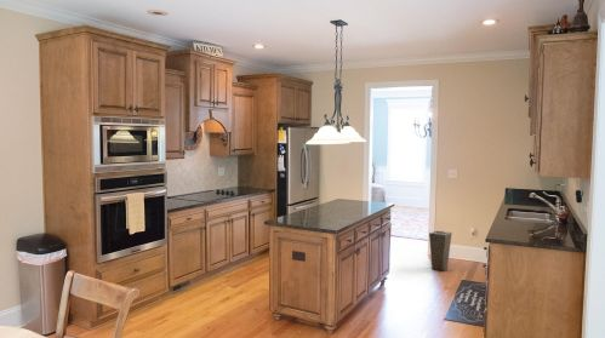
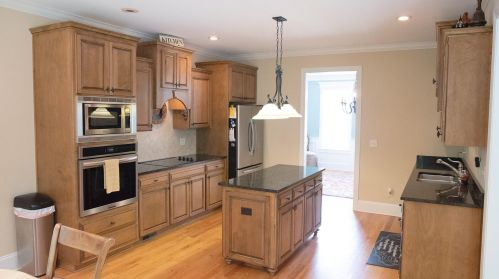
- vase [428,229,453,273]
